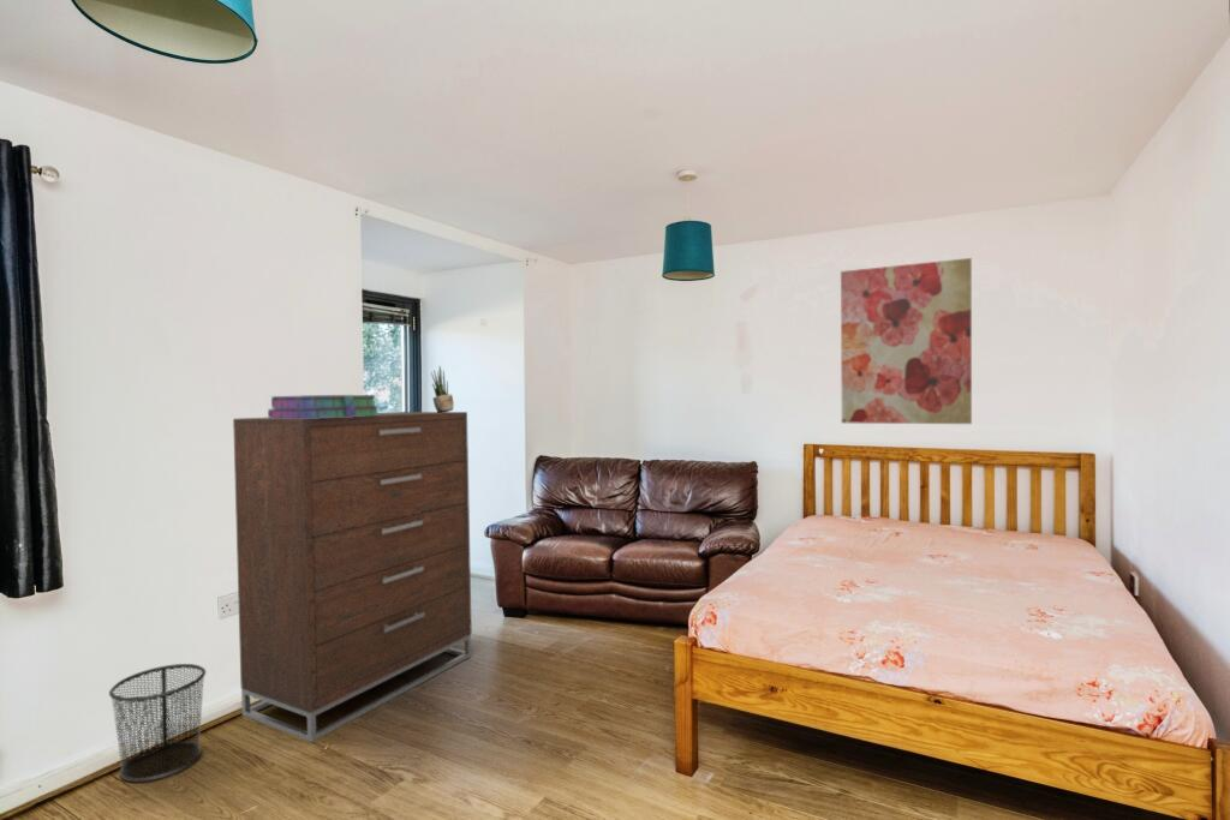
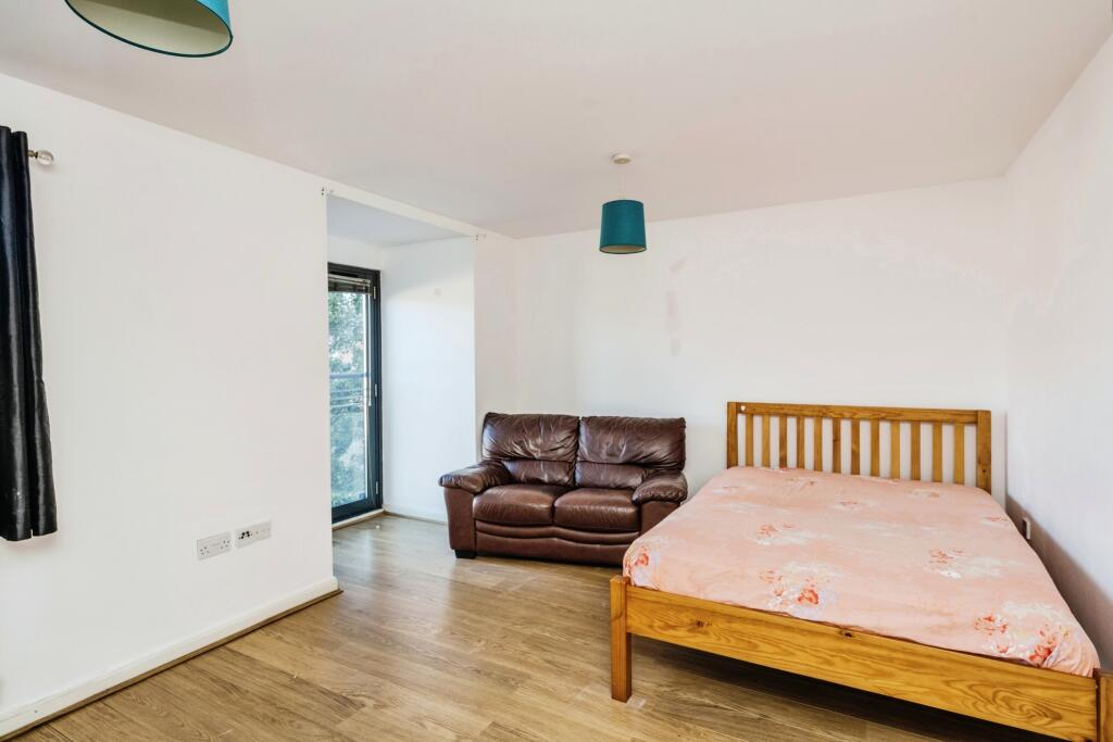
- stack of books [267,394,380,419]
- dresser [232,411,473,743]
- wall art [840,257,973,425]
- waste bin [108,663,207,783]
- potted plant [430,366,455,413]
